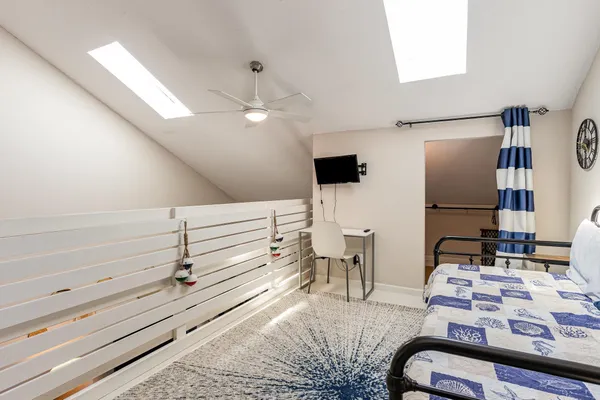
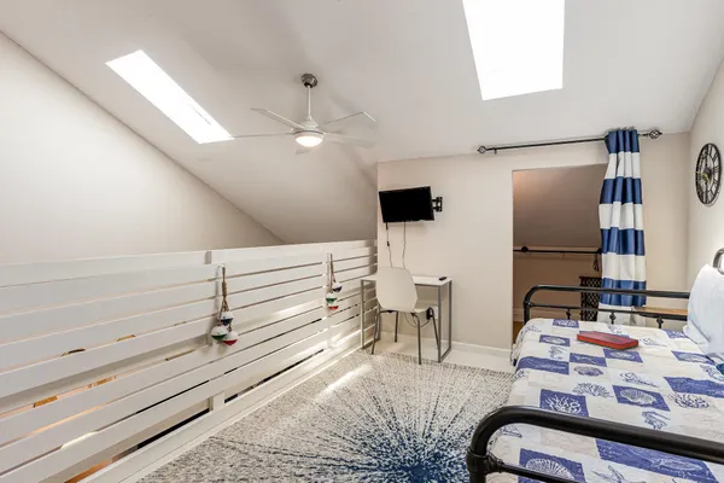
+ hardback book [576,330,640,351]
